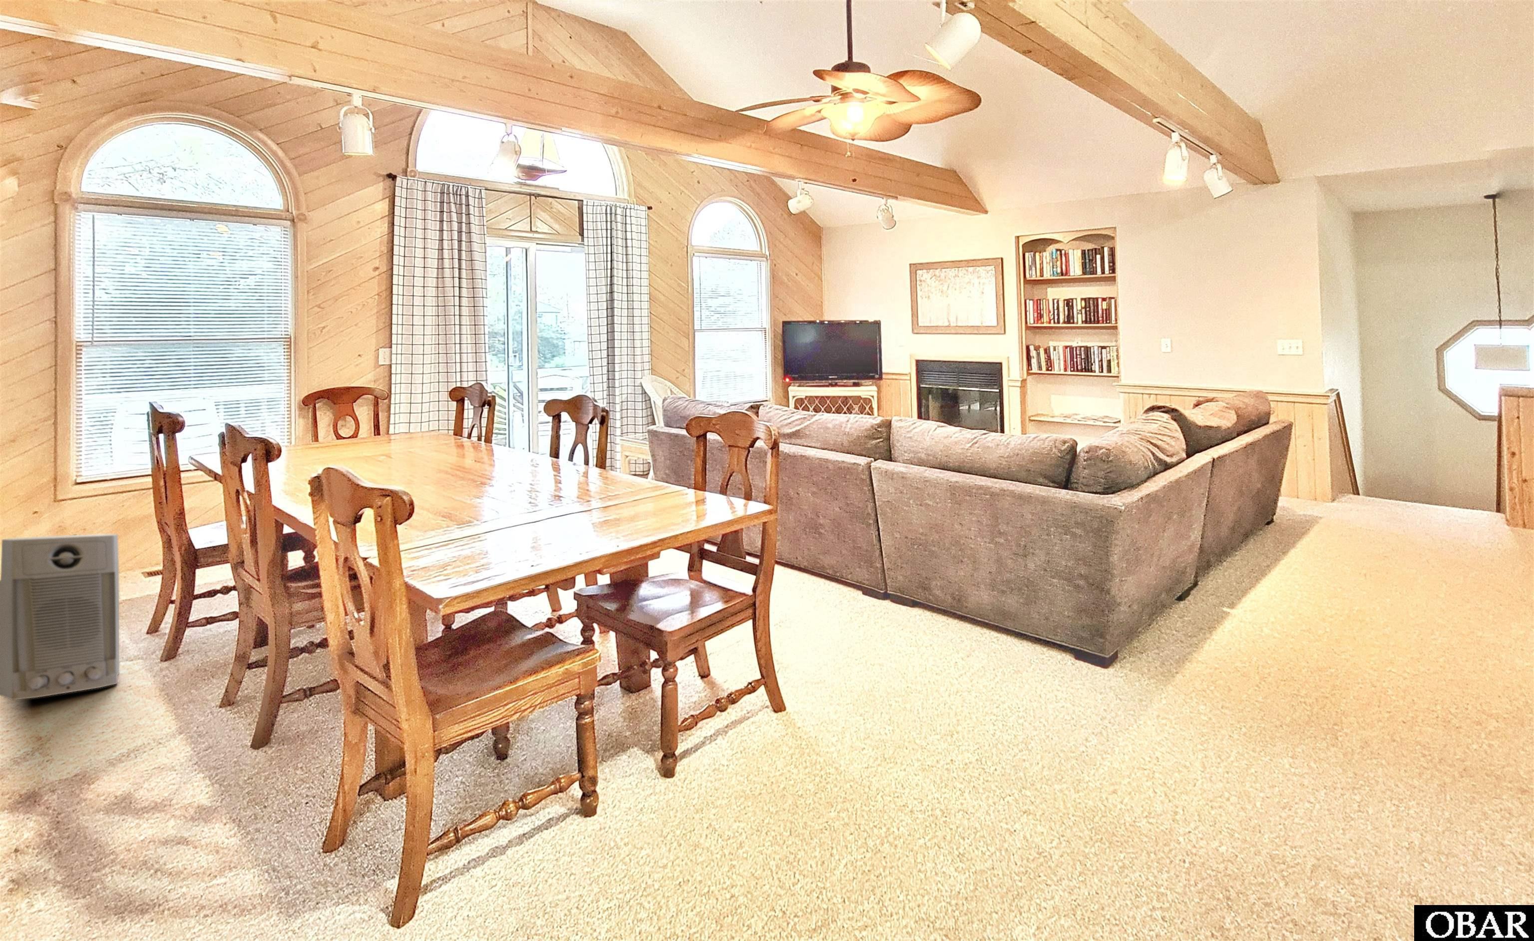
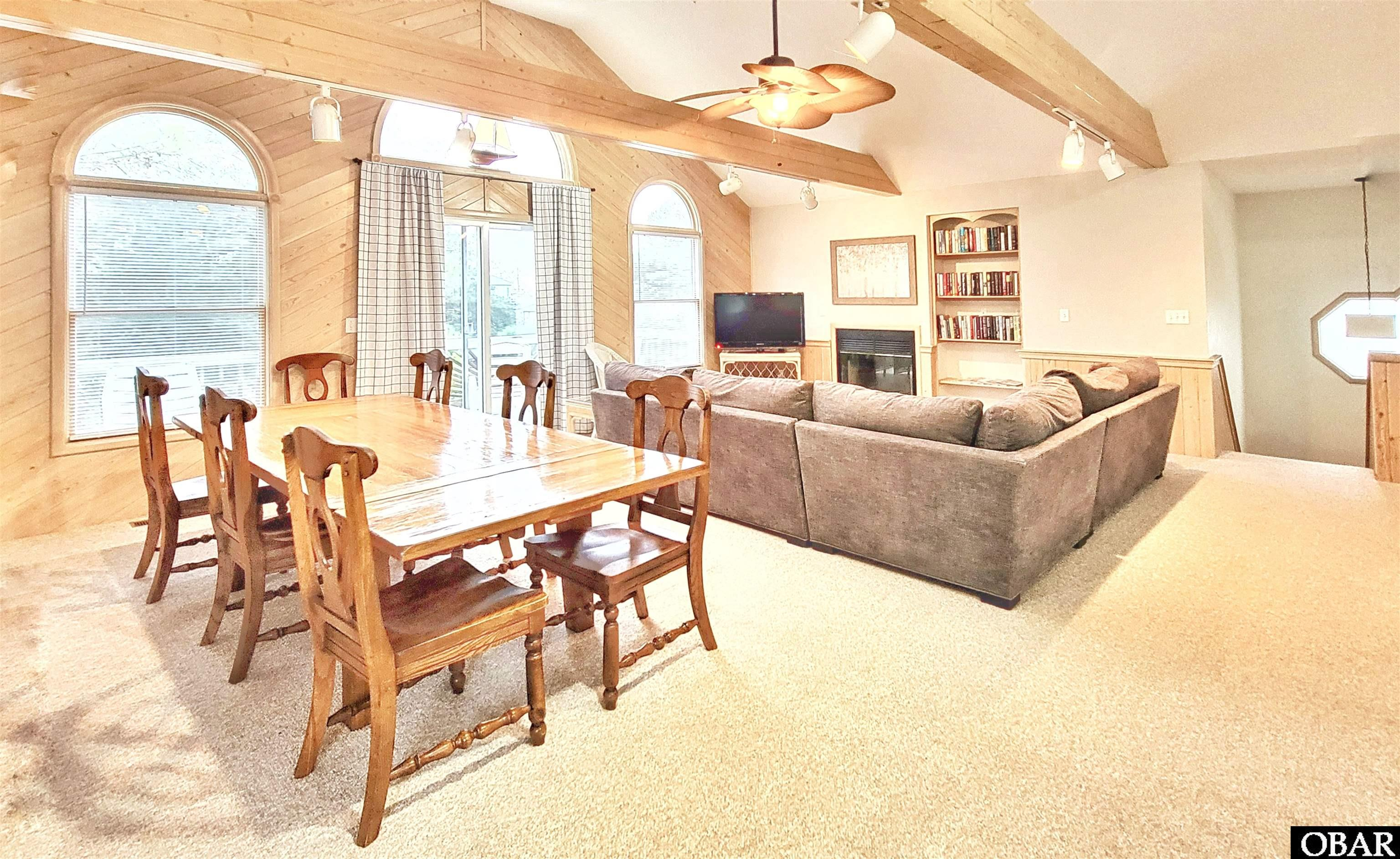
- air purifier [0,533,119,700]
